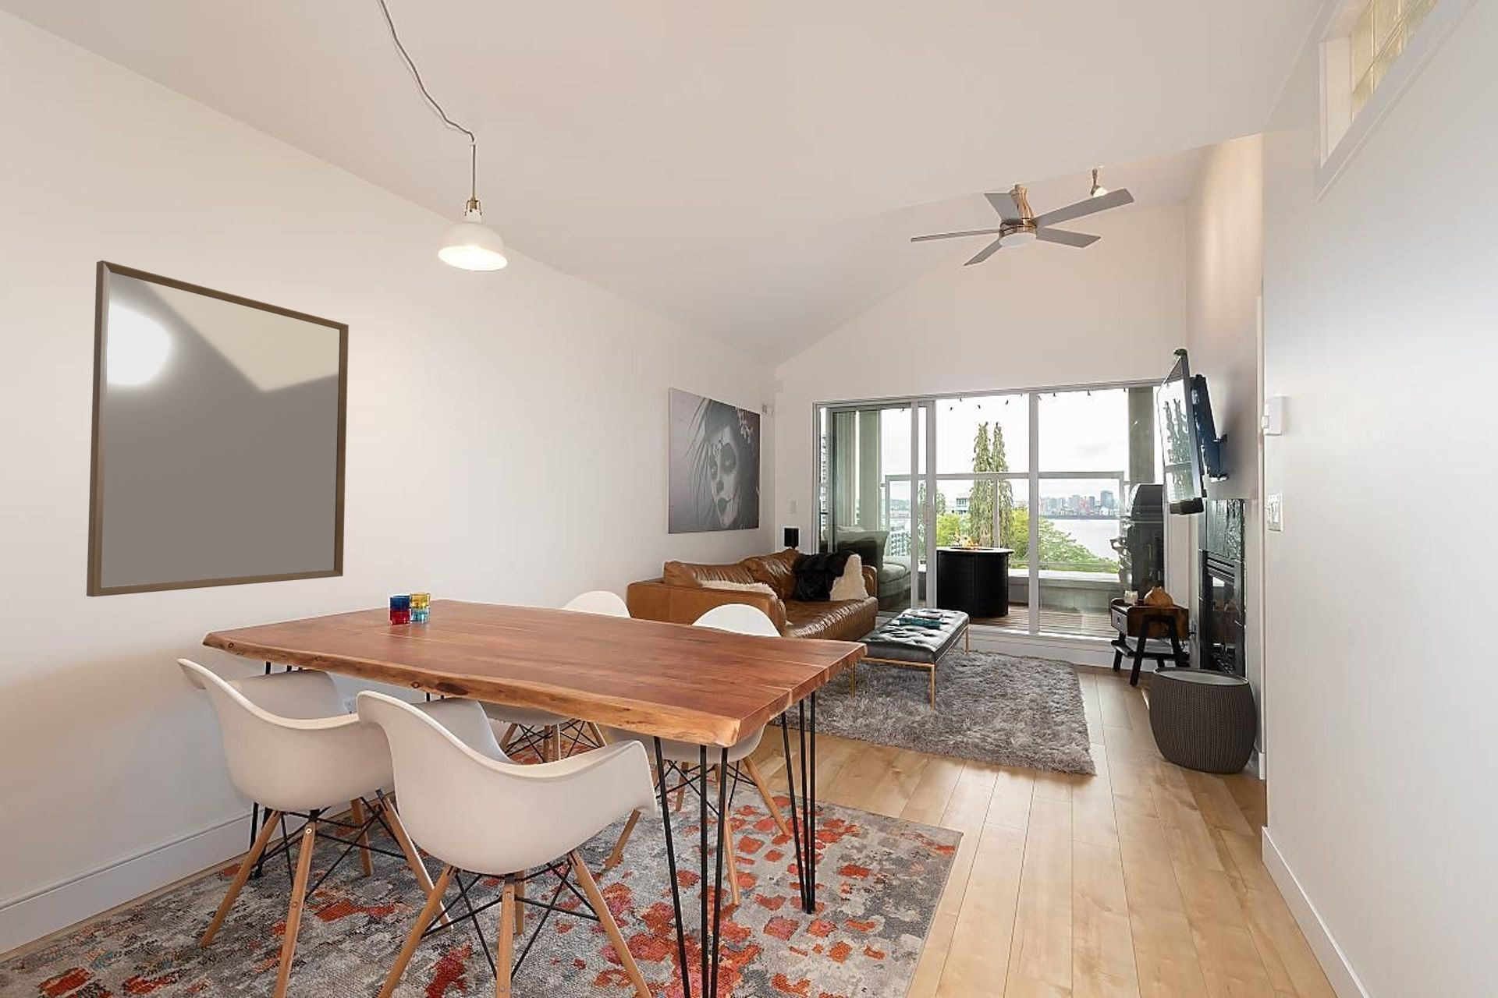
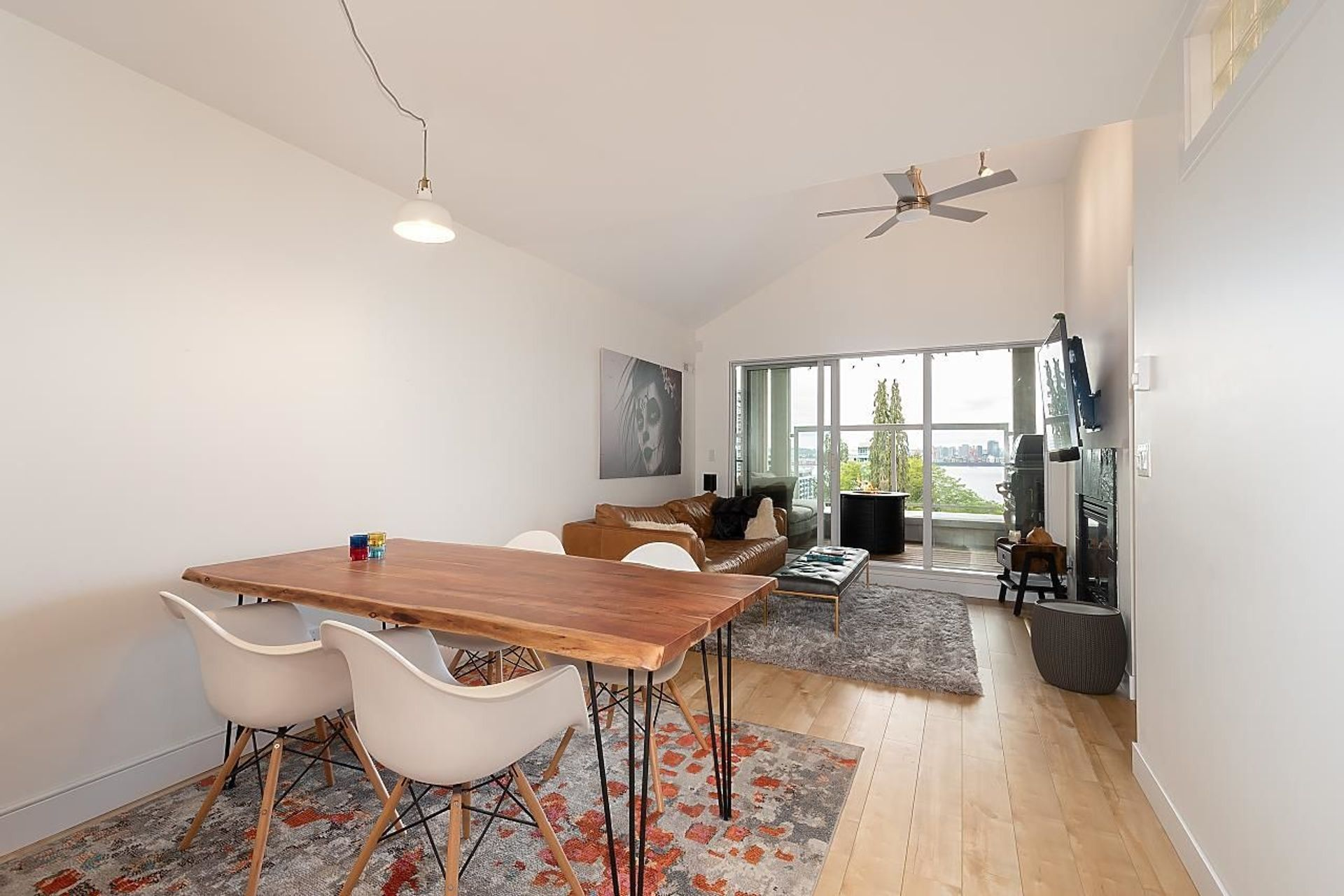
- home mirror [86,260,350,598]
